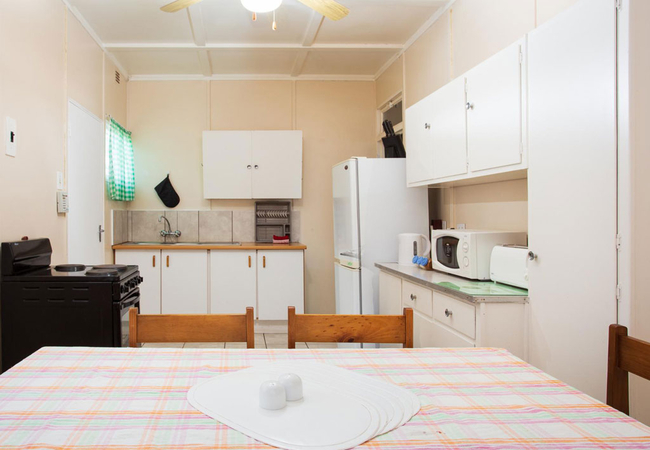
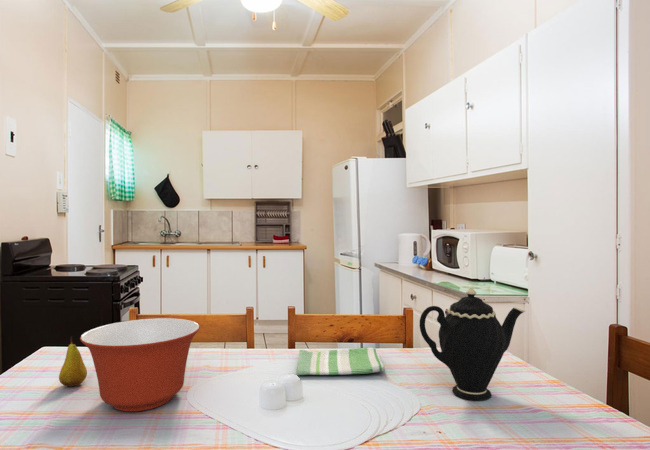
+ teapot [418,287,526,401]
+ fruit [58,335,88,387]
+ dish towel [295,347,385,376]
+ mixing bowl [79,317,201,413]
